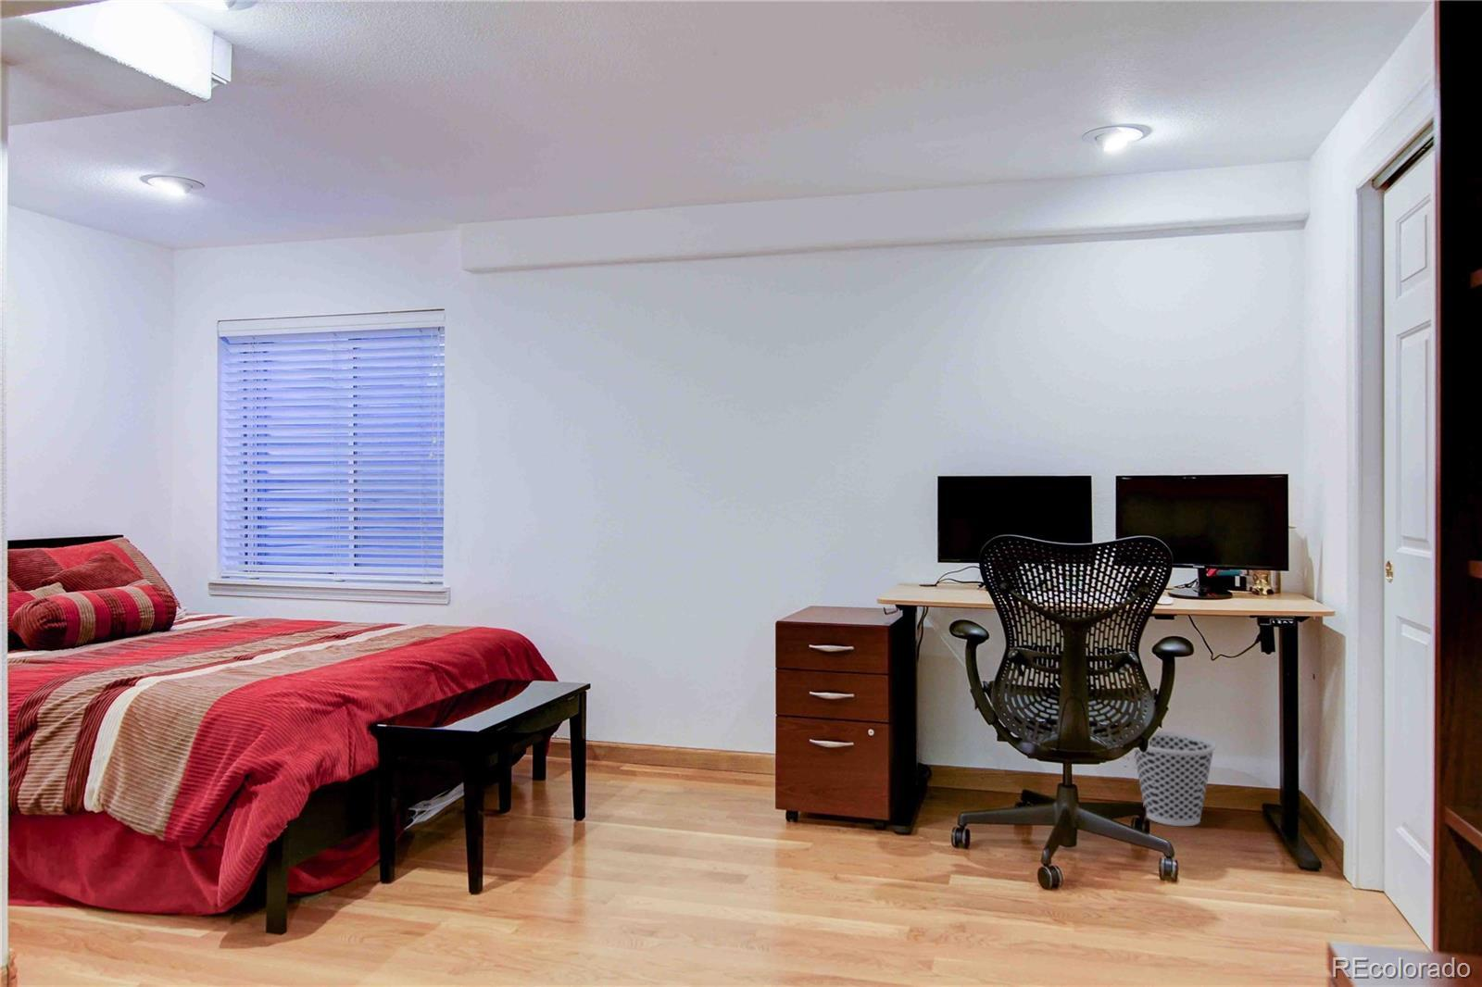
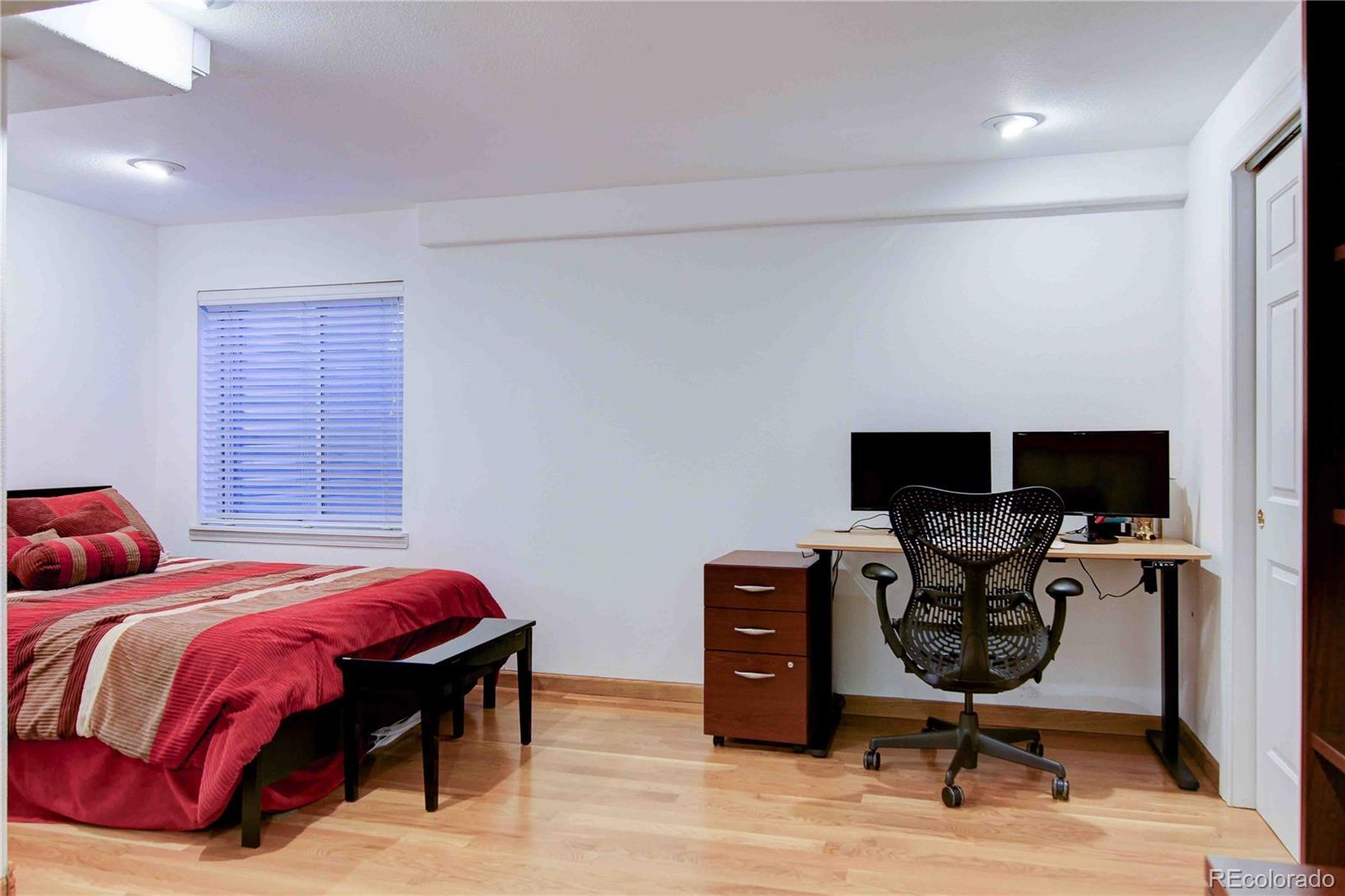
- wastebasket [1133,729,1216,827]
